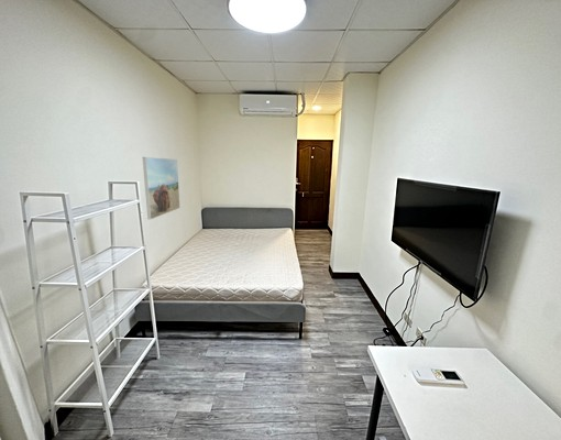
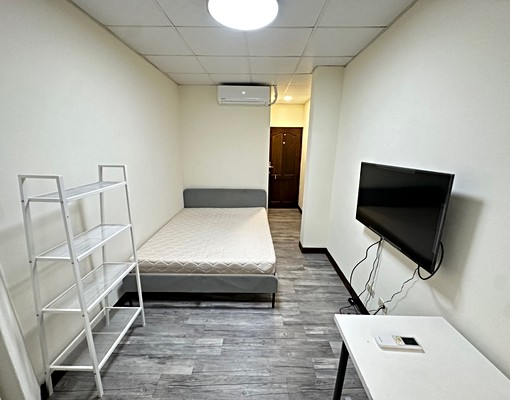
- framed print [142,156,180,220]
